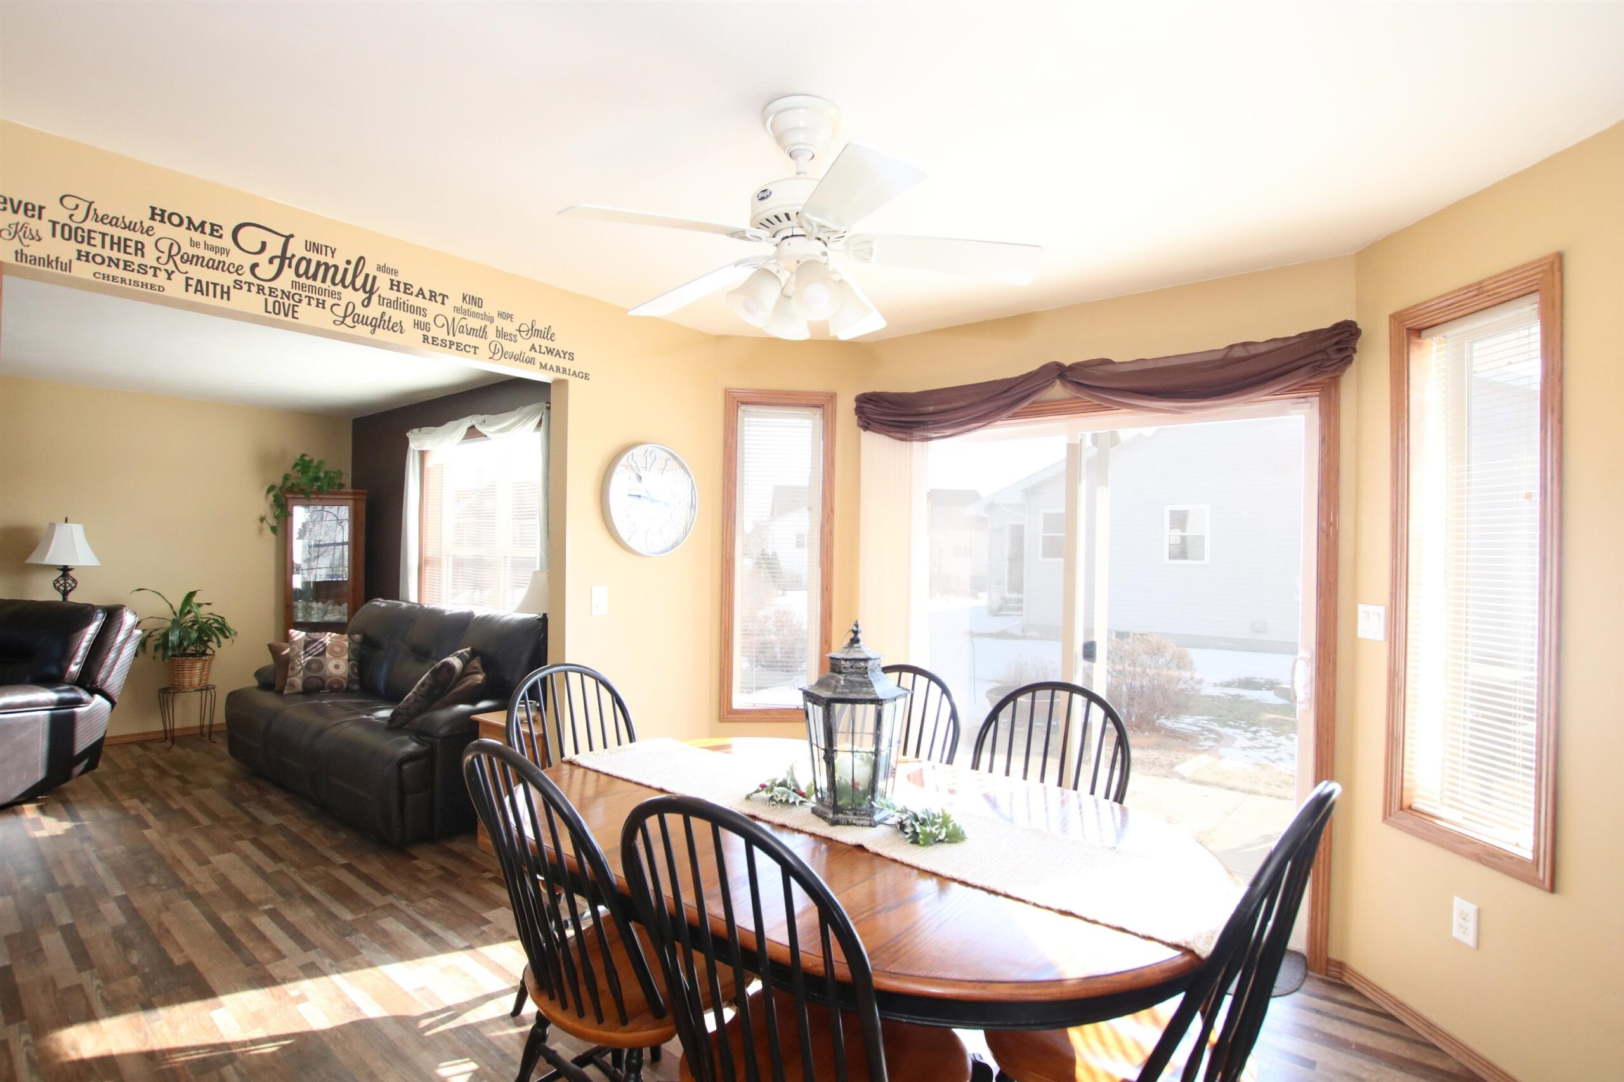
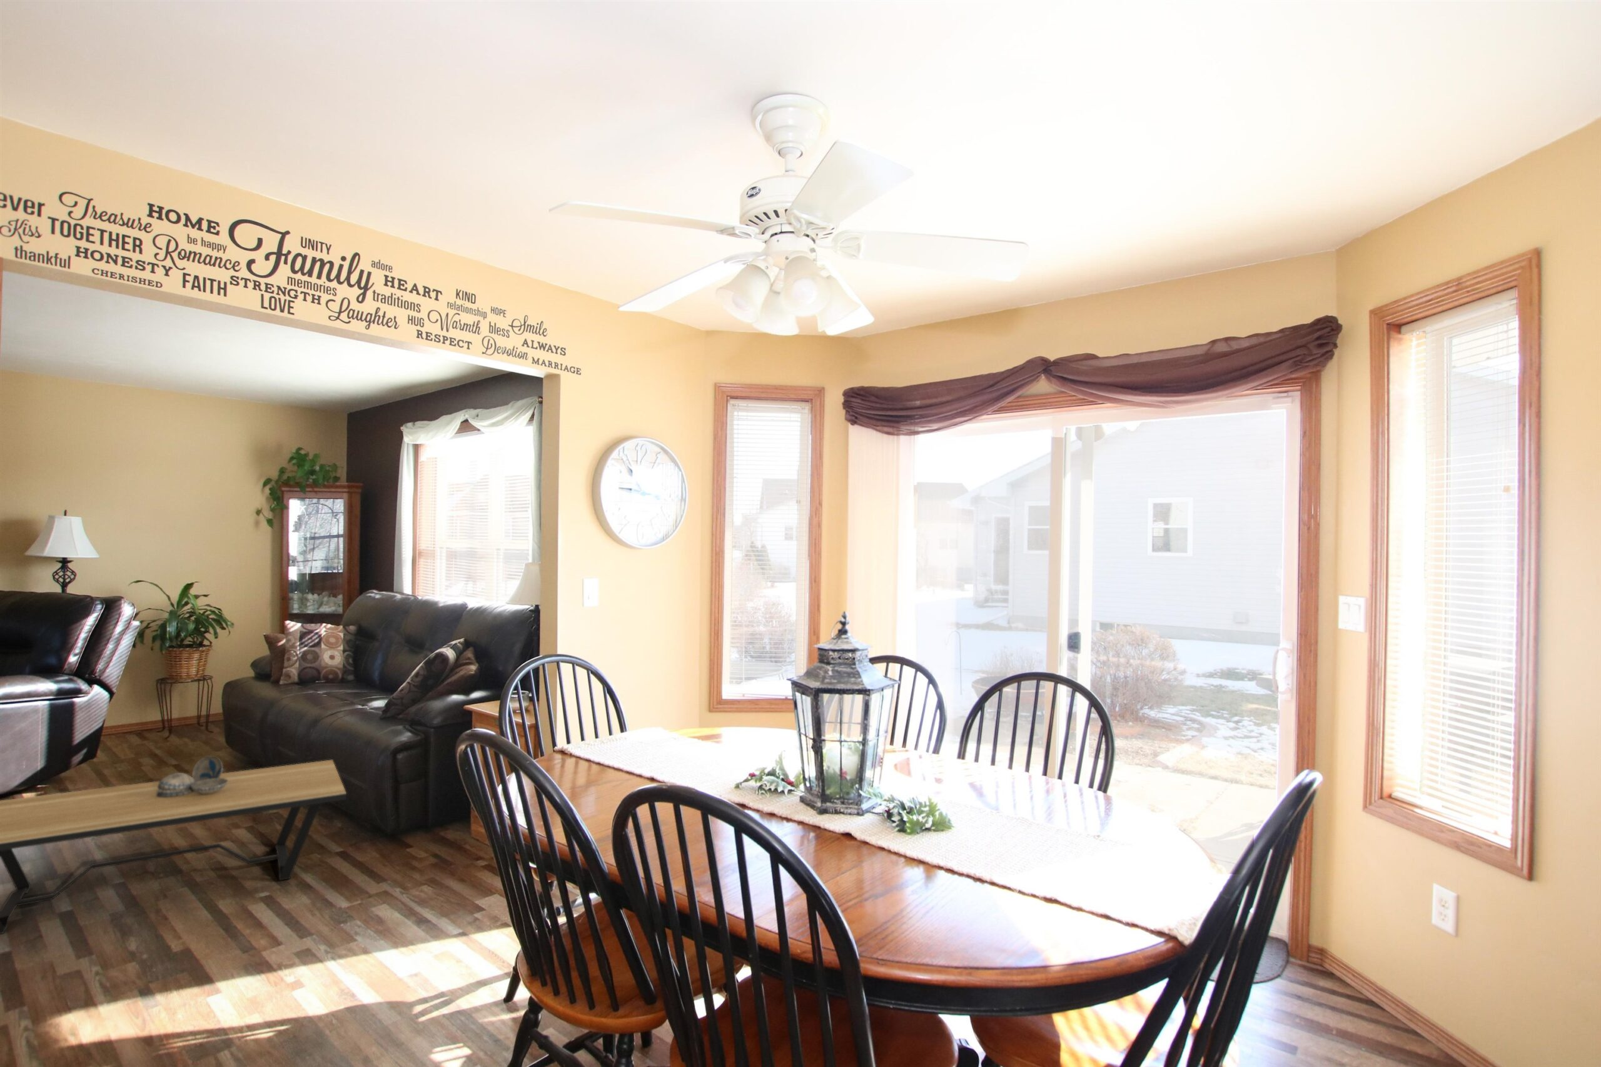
+ decorative bowl [156,755,228,798]
+ coffee table [0,760,347,935]
